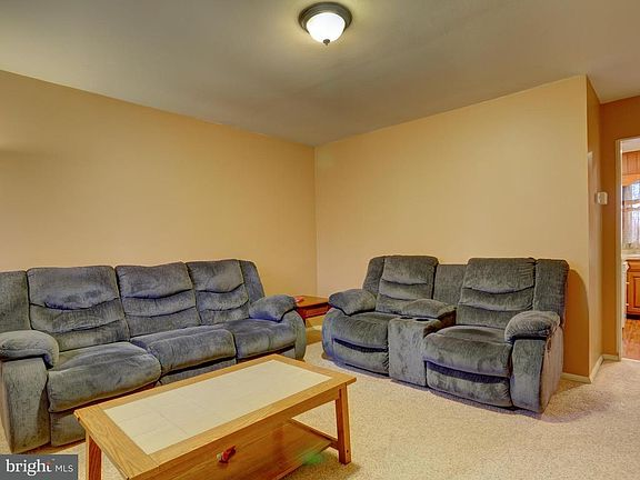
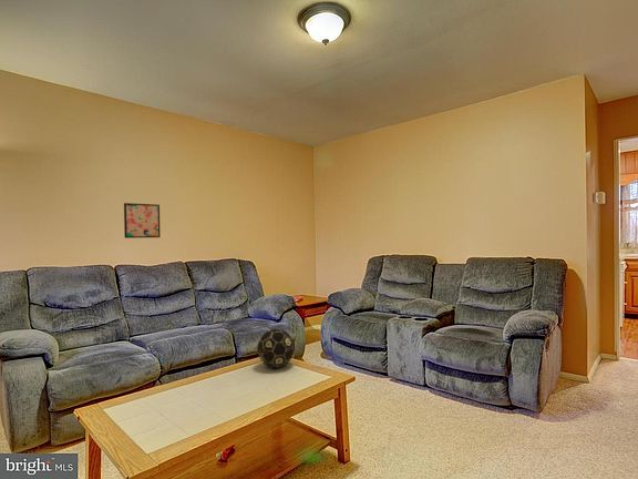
+ decorative ball [256,328,296,369]
+ wall art [123,202,162,240]
